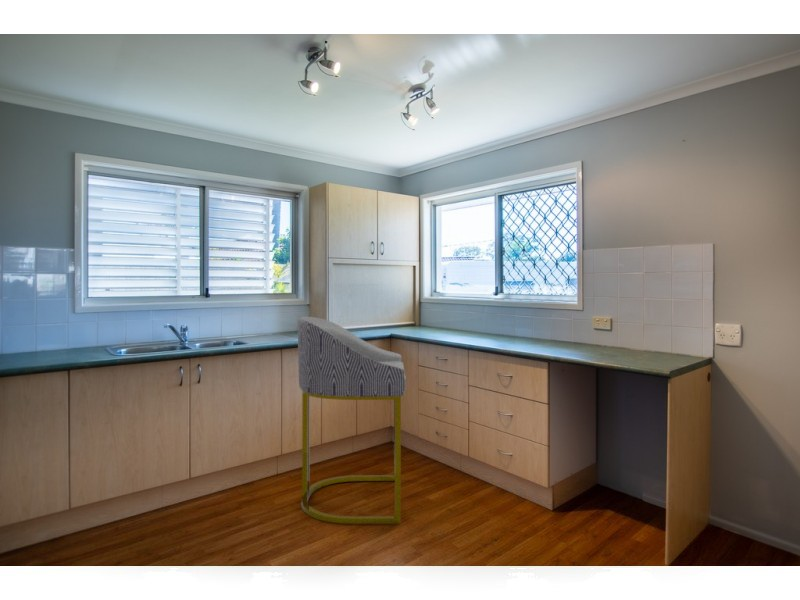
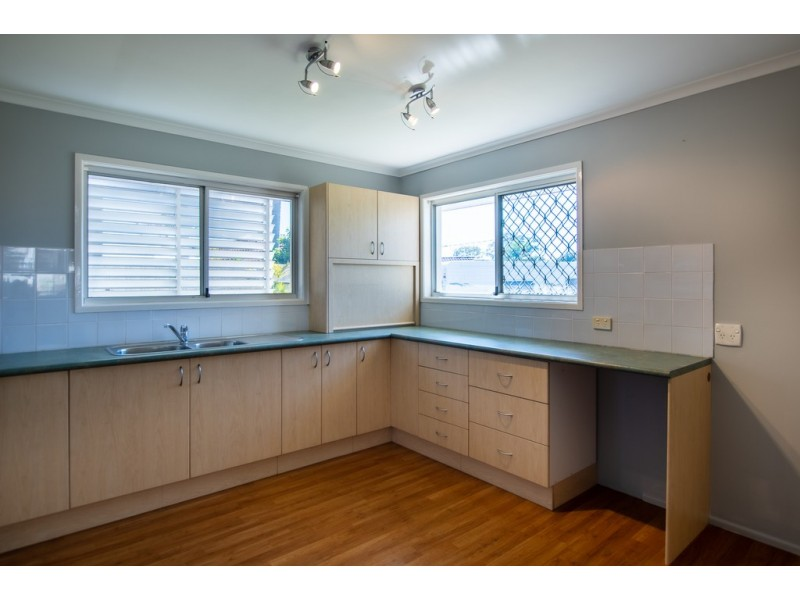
- bar stool [297,316,407,525]
